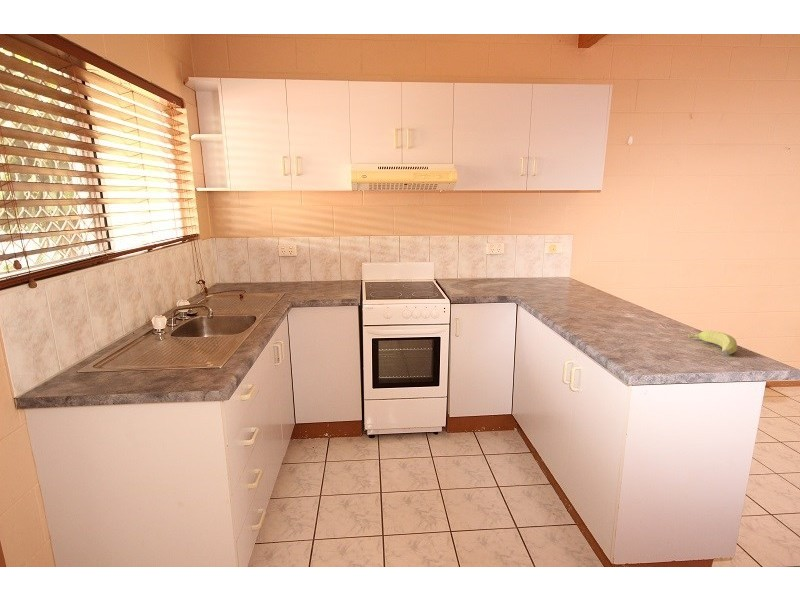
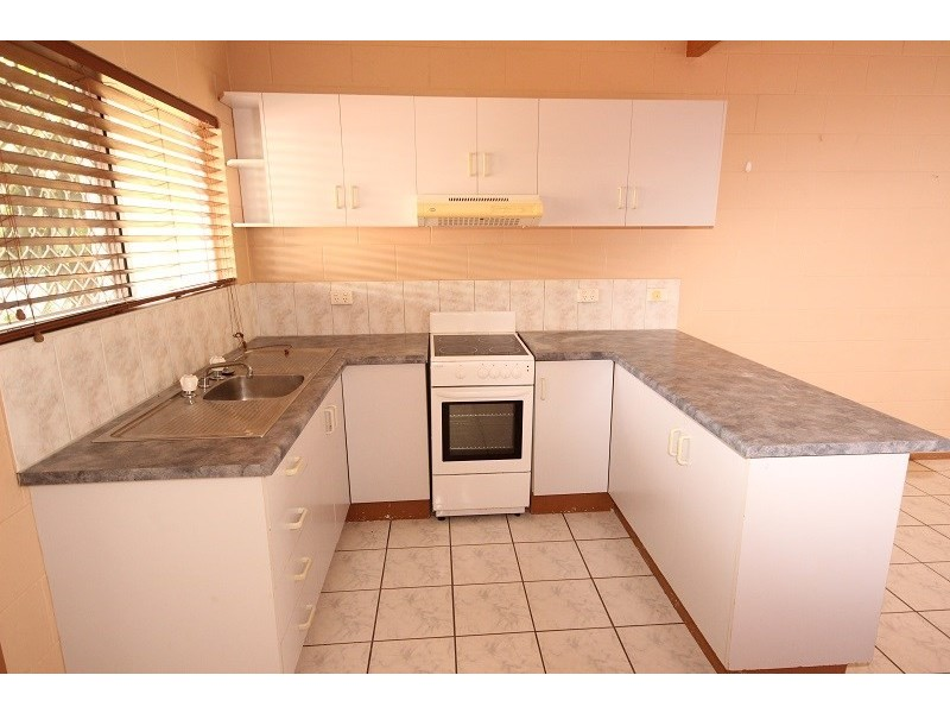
- banana [687,330,738,356]
